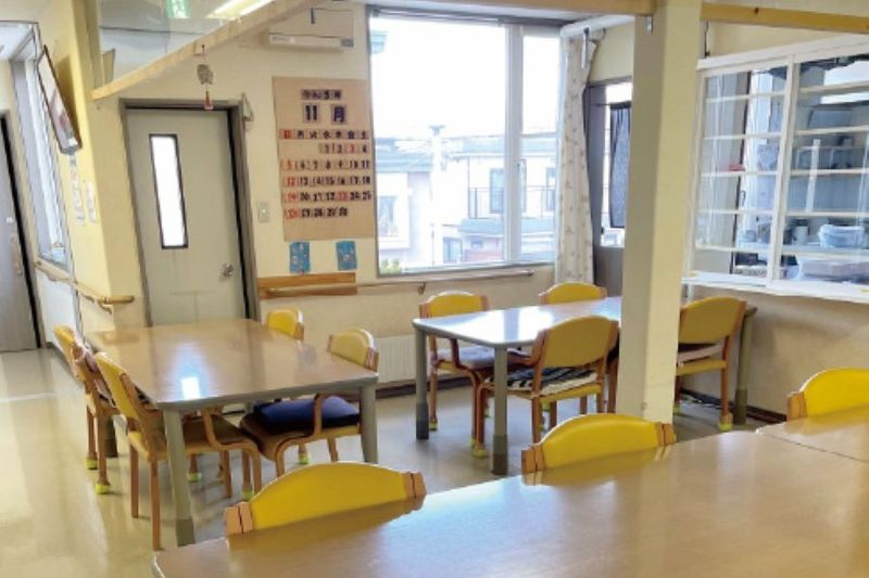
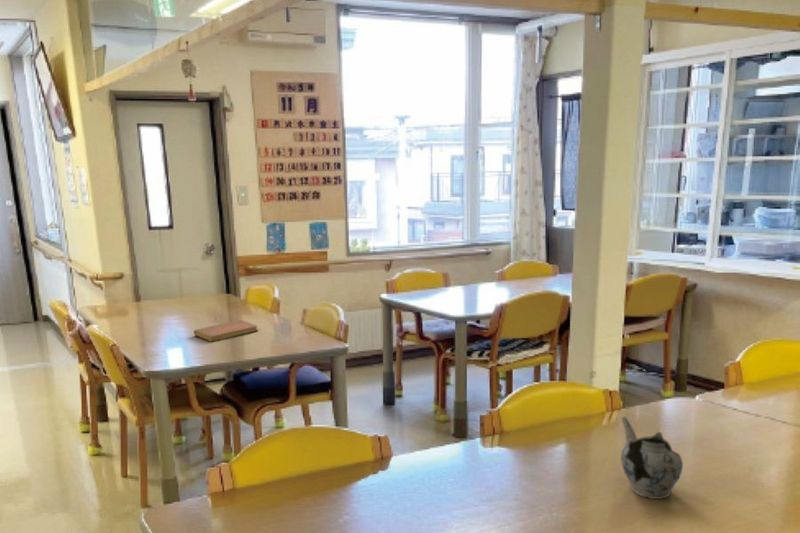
+ notebook [193,319,259,343]
+ teapot [620,416,684,500]
